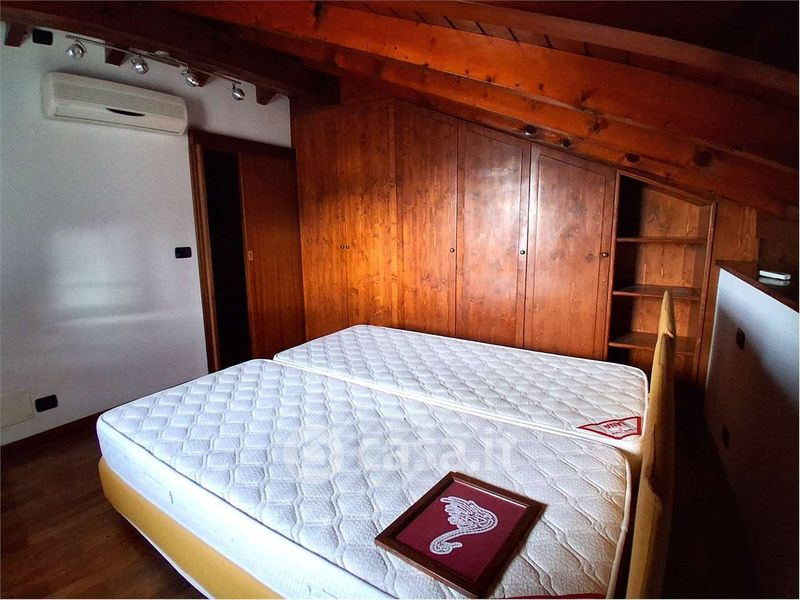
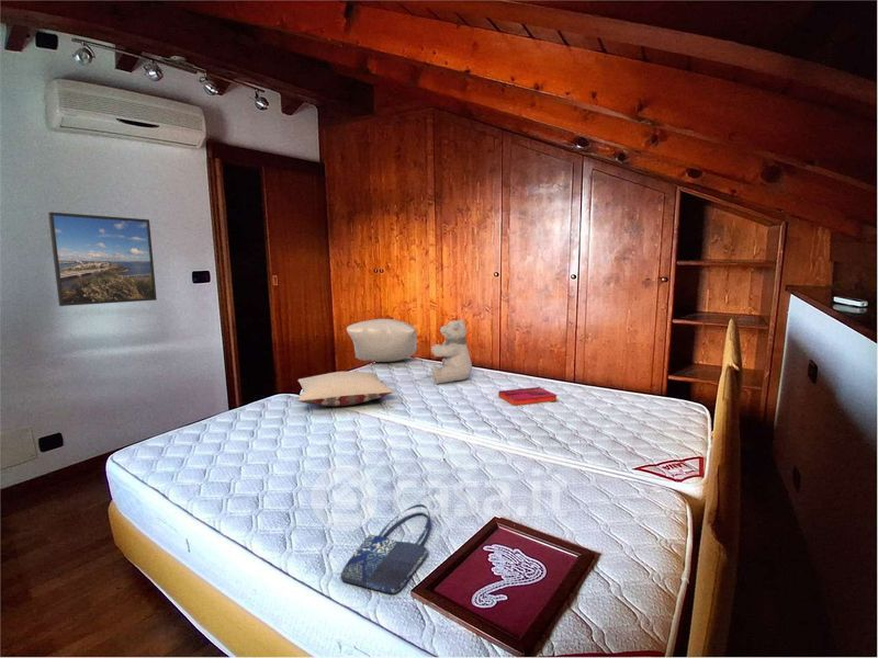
+ pillow [346,318,418,363]
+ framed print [47,211,158,307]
+ shopping bag [339,503,431,594]
+ teddy bear [430,318,473,385]
+ hardback book [497,386,559,407]
+ pillow [297,371,393,407]
